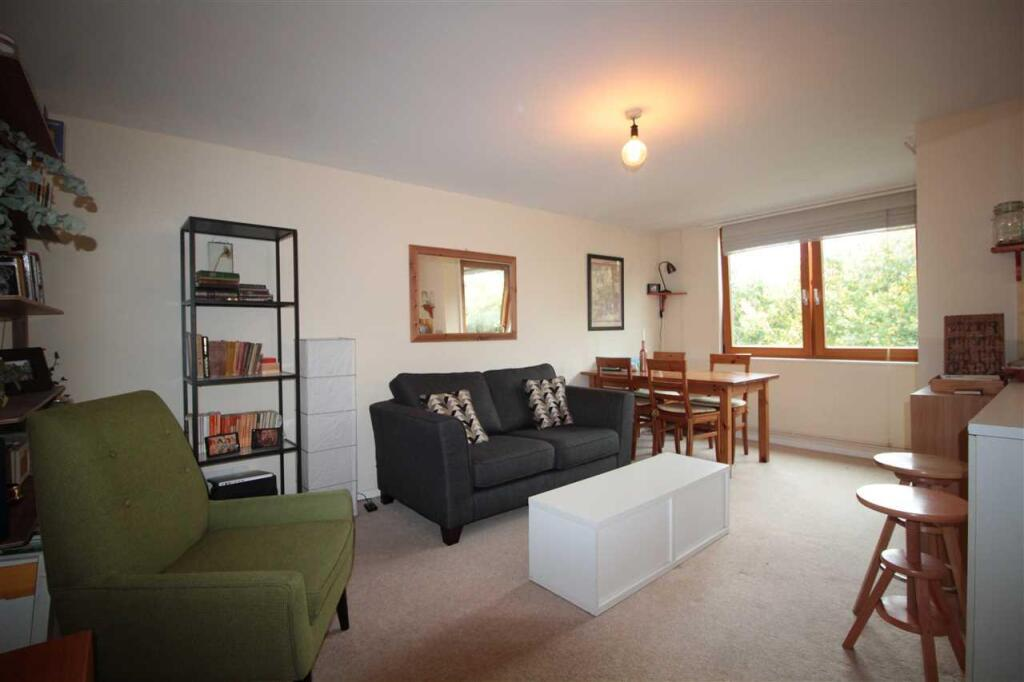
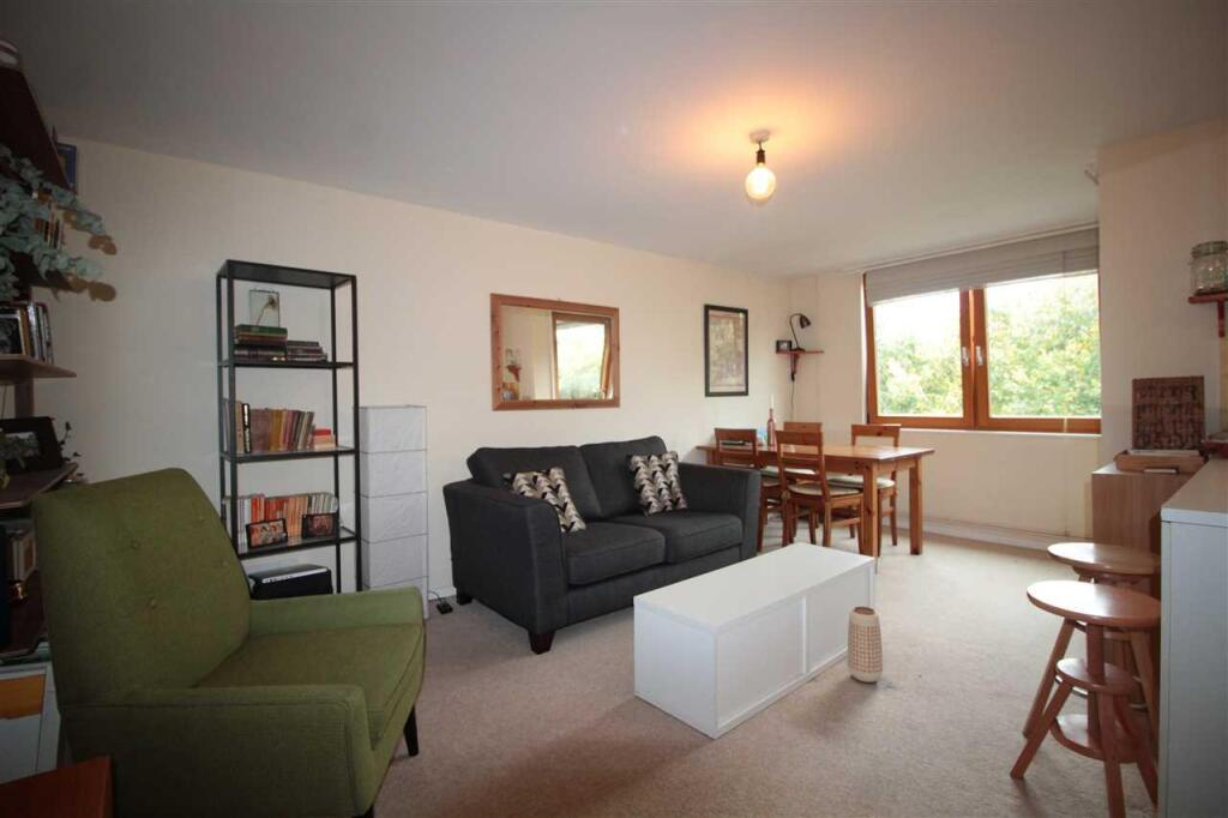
+ planter [847,606,884,684]
